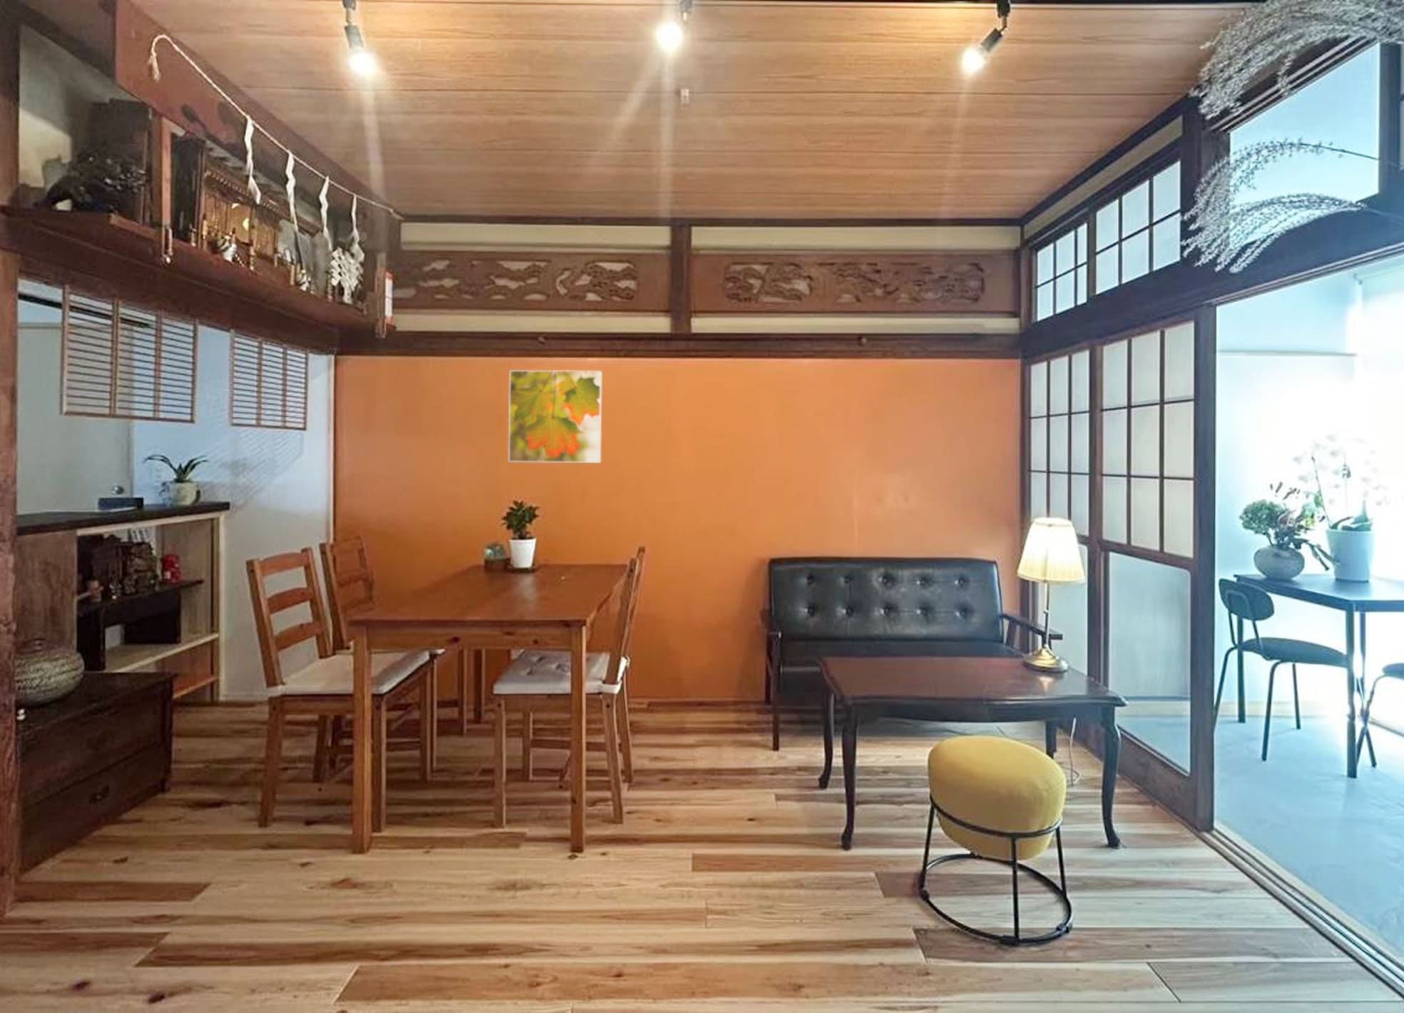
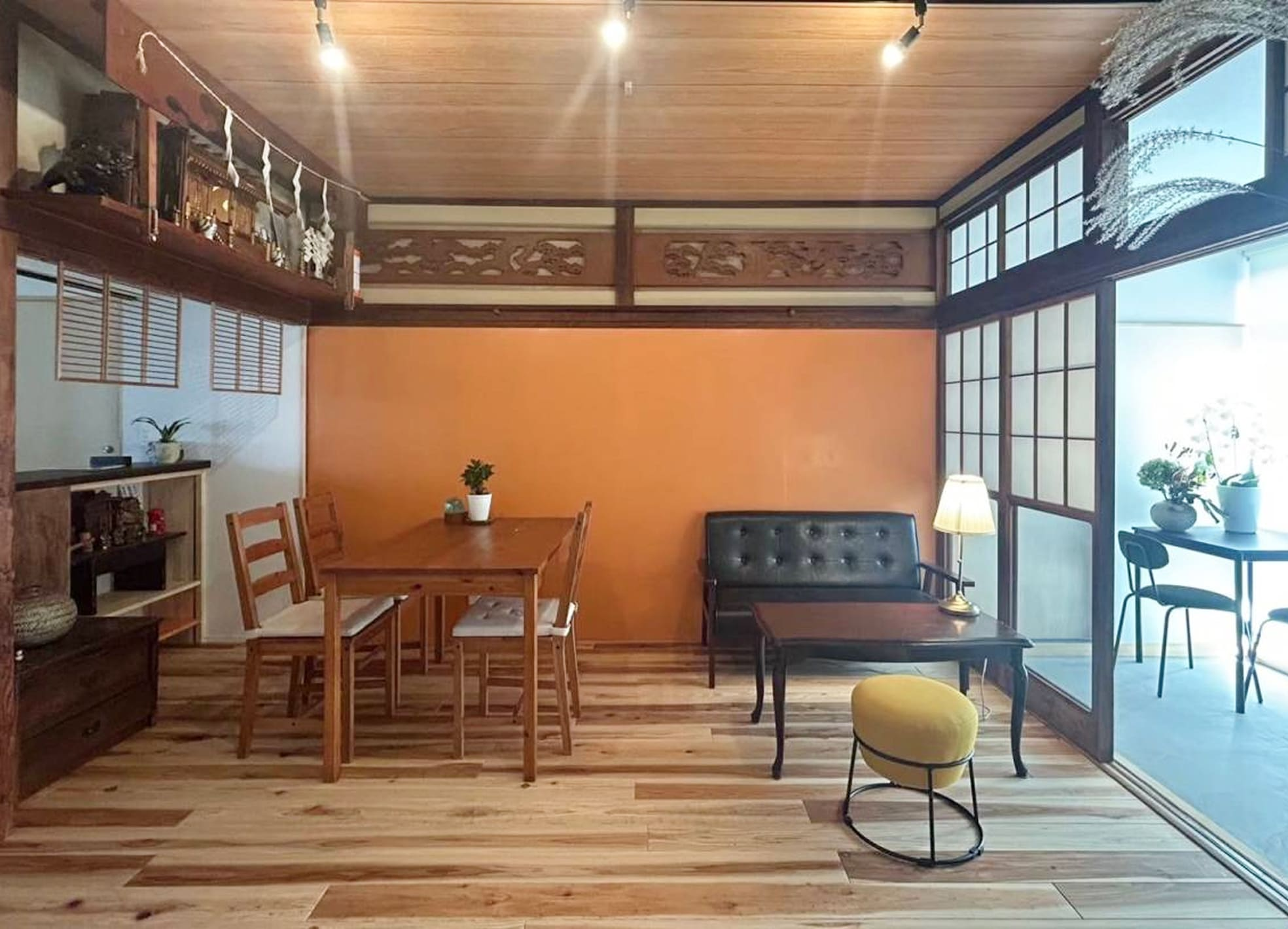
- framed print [508,370,602,463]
